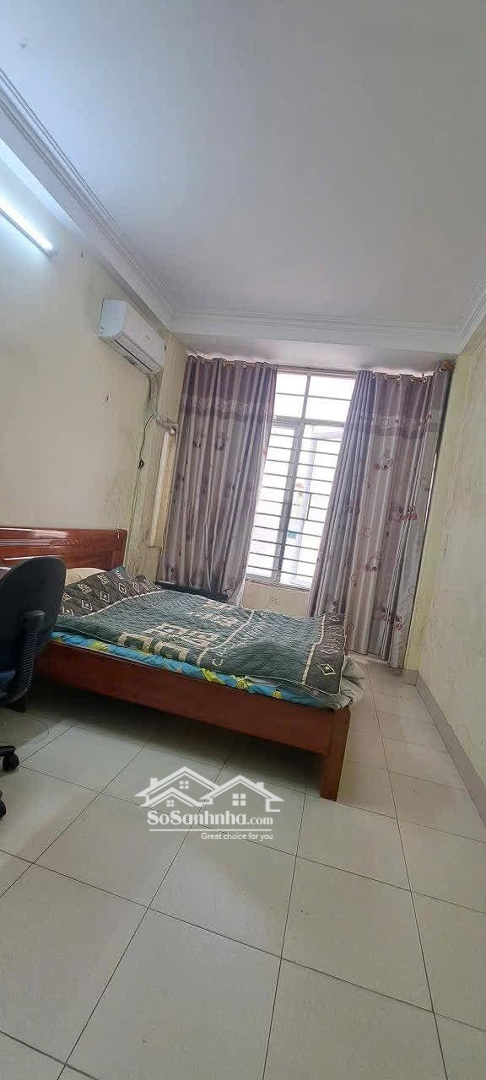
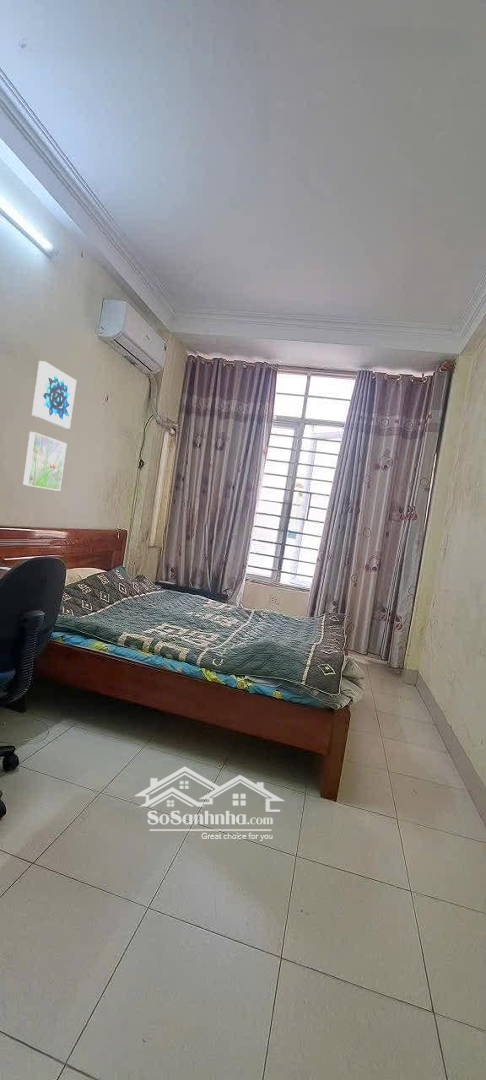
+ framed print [22,431,68,492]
+ wall art [31,360,77,430]
